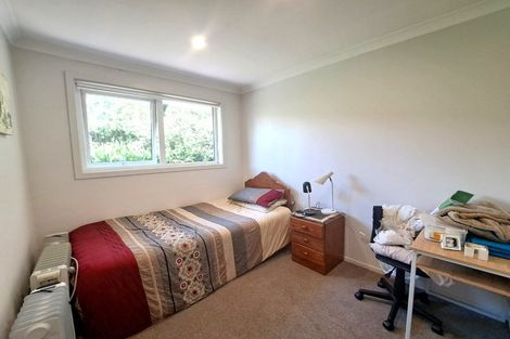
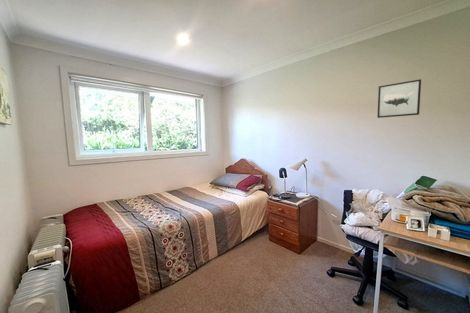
+ wall art [376,78,422,119]
